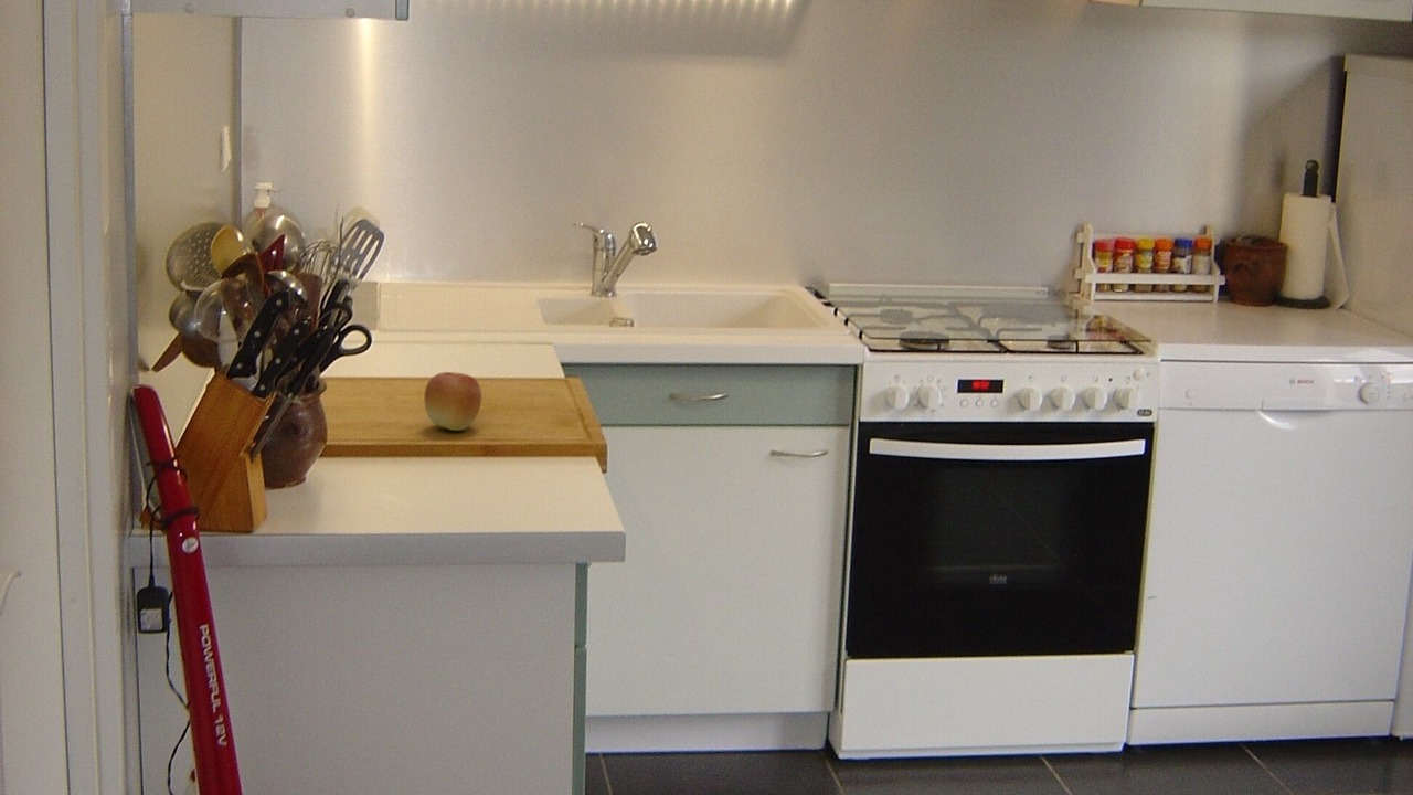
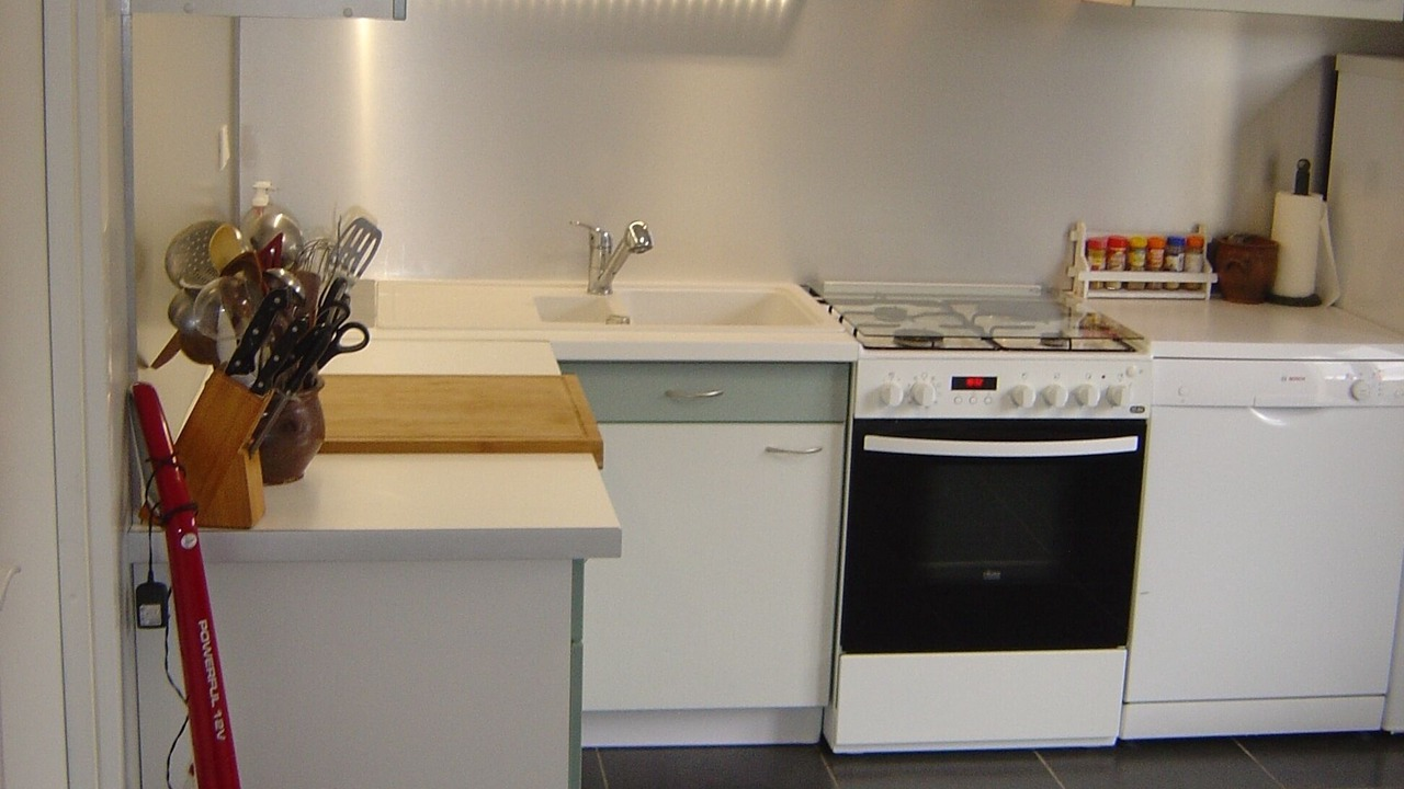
- apple [423,371,482,432]
